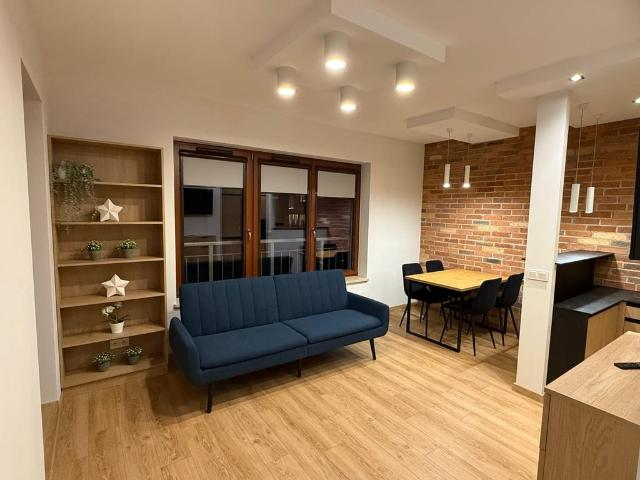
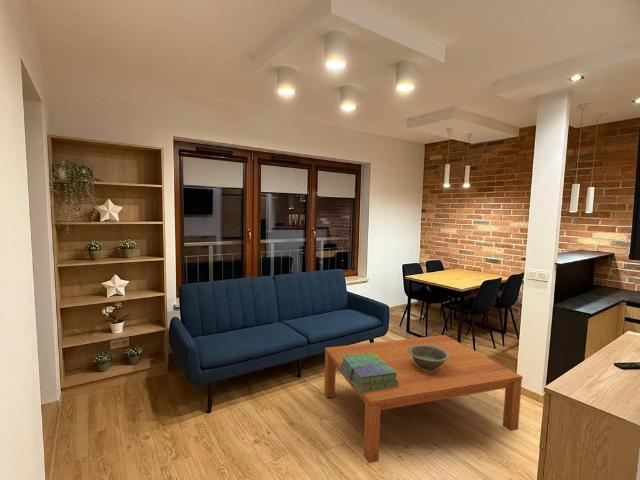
+ decorative bowl [408,344,450,371]
+ coffee table [323,334,524,464]
+ stack of books [340,353,399,392]
